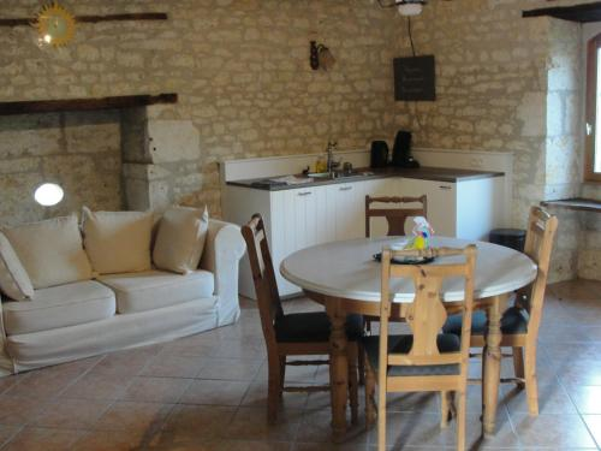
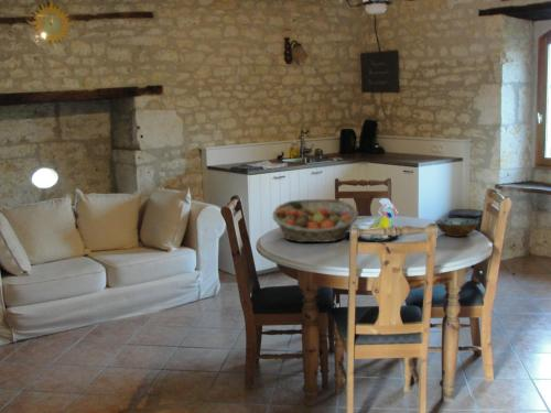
+ bowl [434,217,480,238]
+ fruit basket [272,198,359,243]
